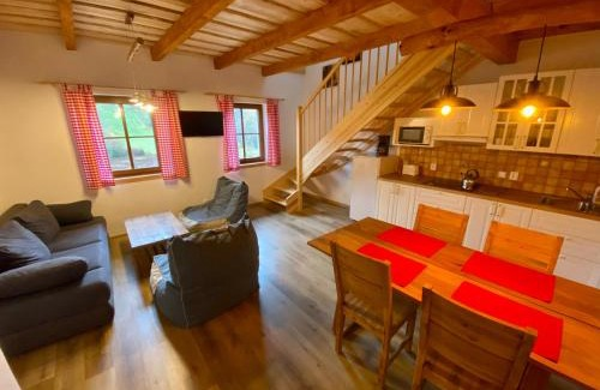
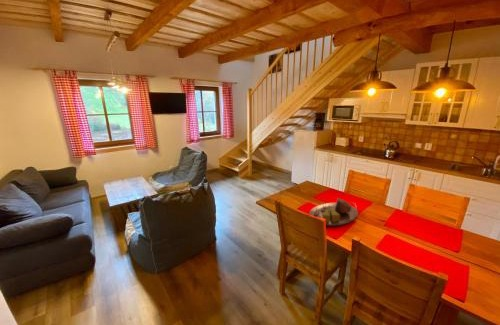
+ serving tray [308,197,359,227]
